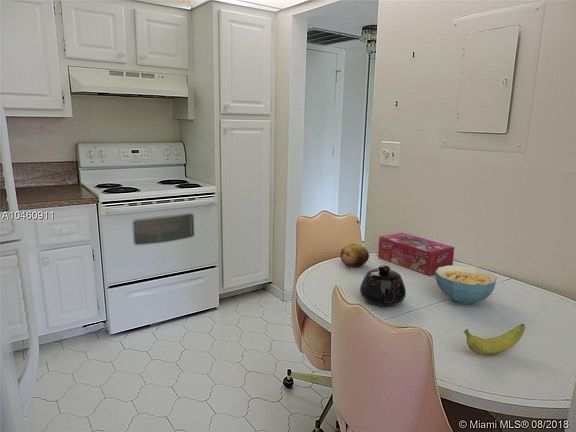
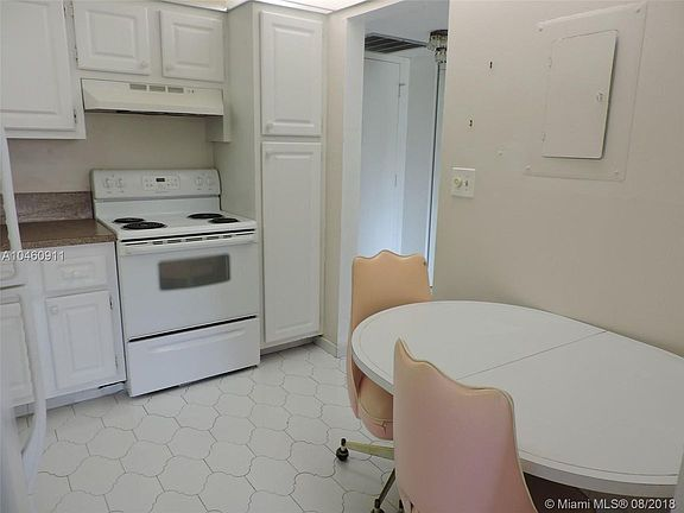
- teapot [359,264,407,308]
- banana [463,323,526,355]
- cereal bowl [434,265,498,305]
- fruit [339,243,370,268]
- tissue box [377,232,455,276]
